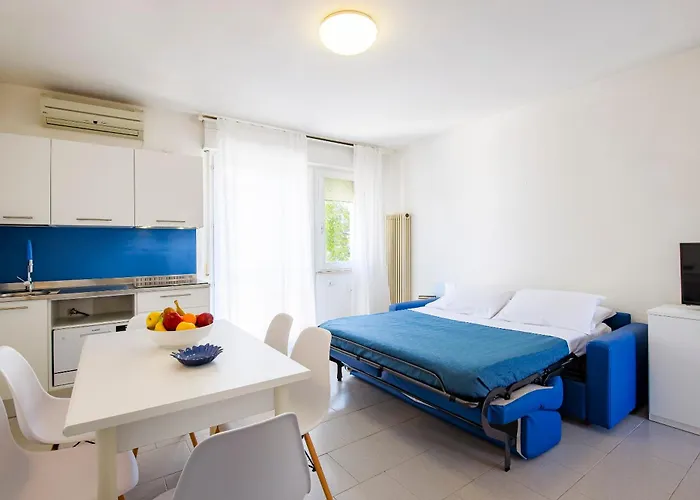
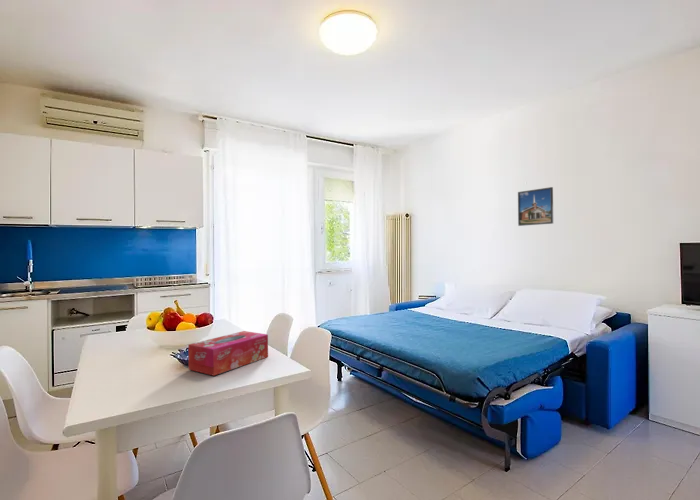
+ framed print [517,186,554,227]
+ tissue box [187,330,269,377]
